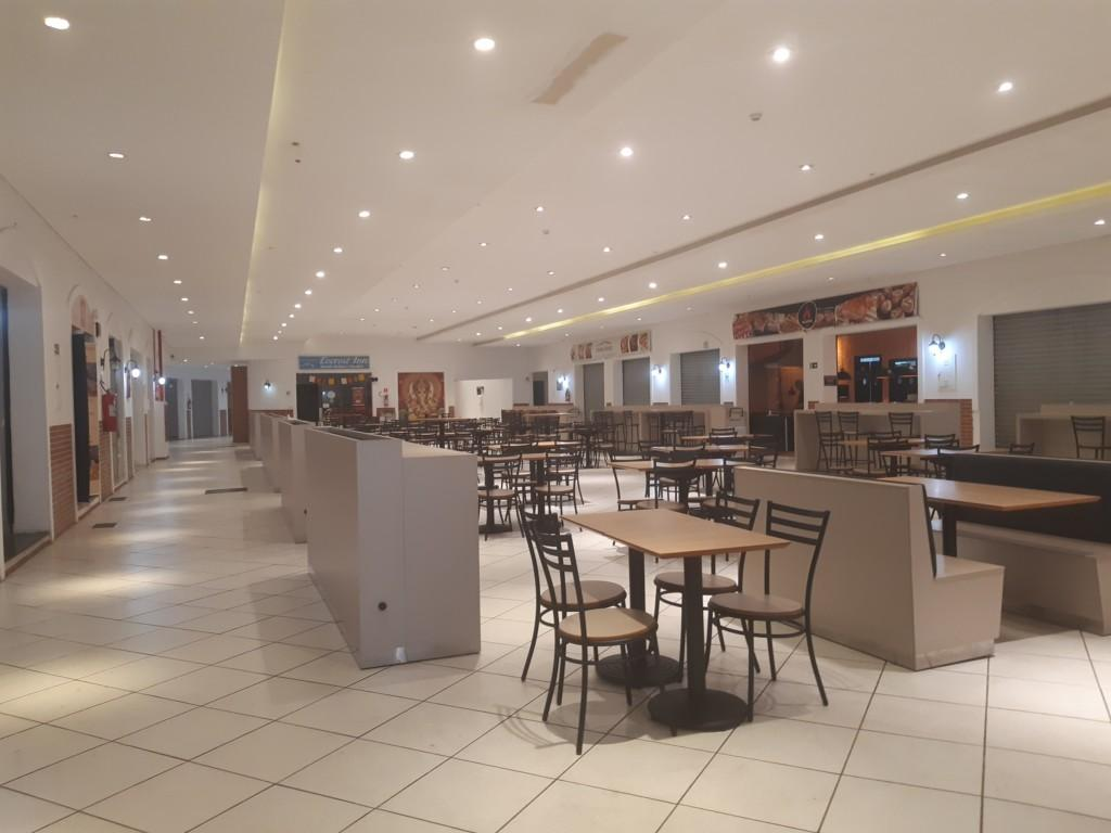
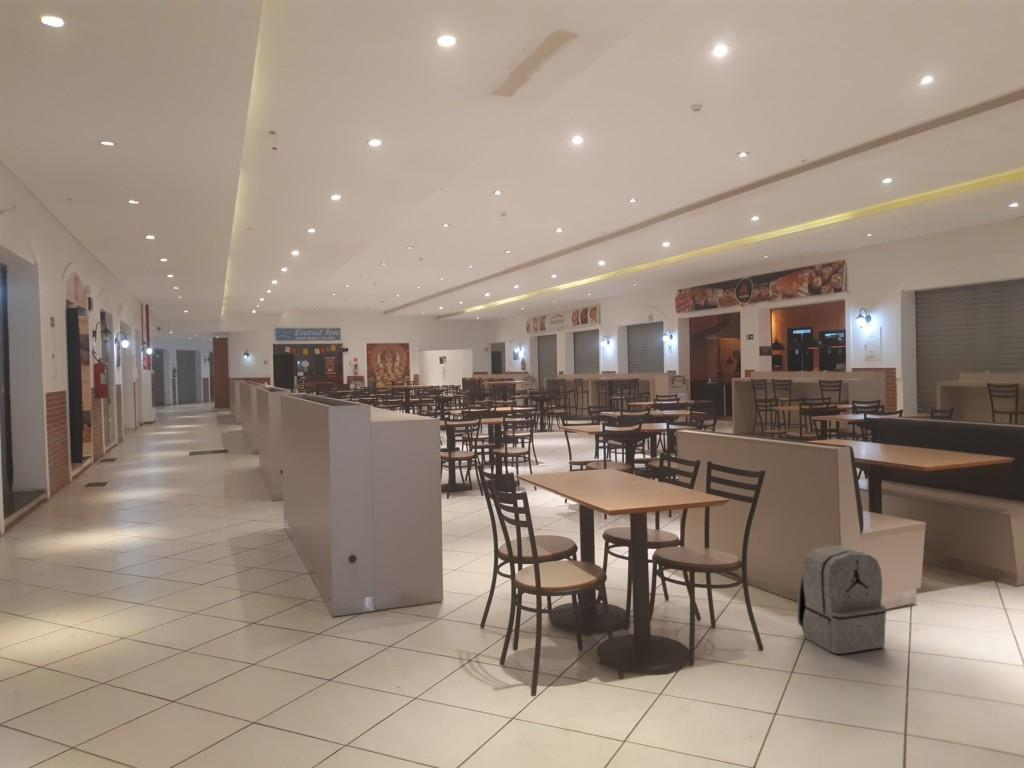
+ backpack [796,544,887,655]
